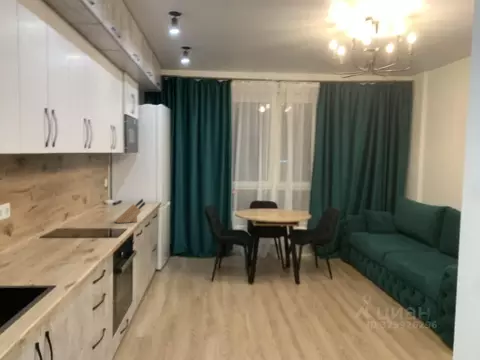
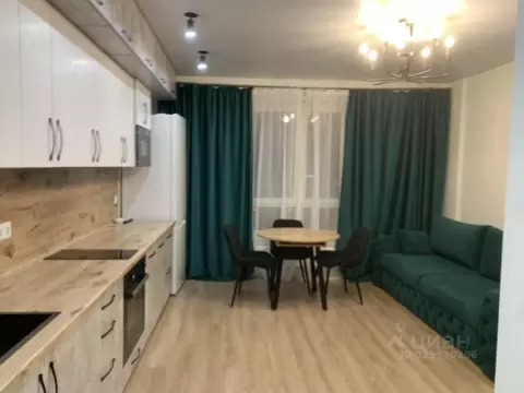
- knife block [114,198,146,224]
